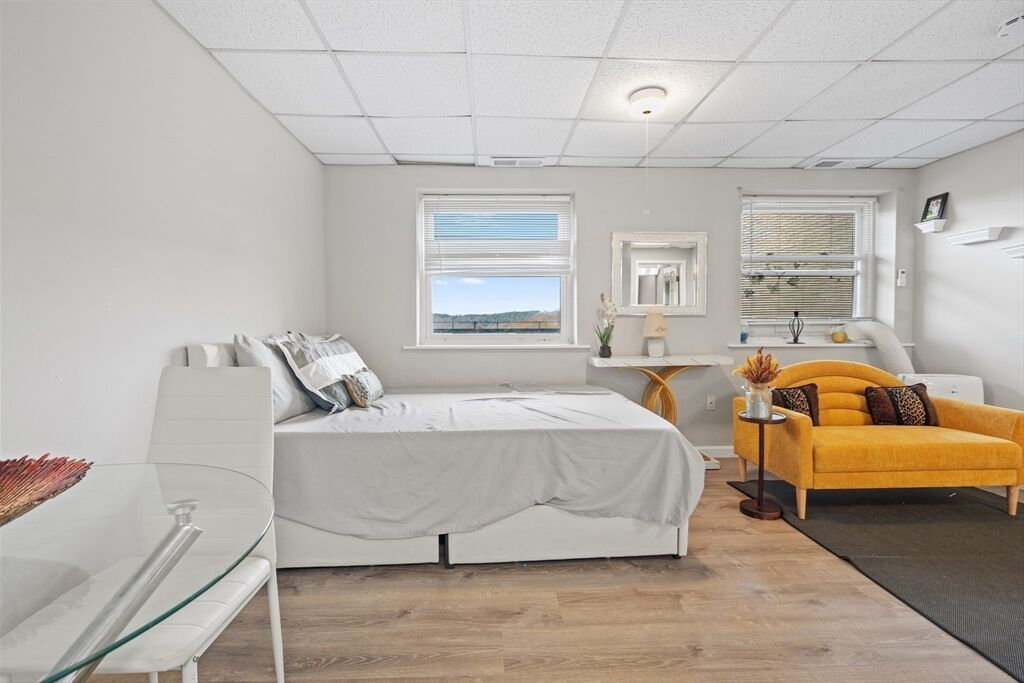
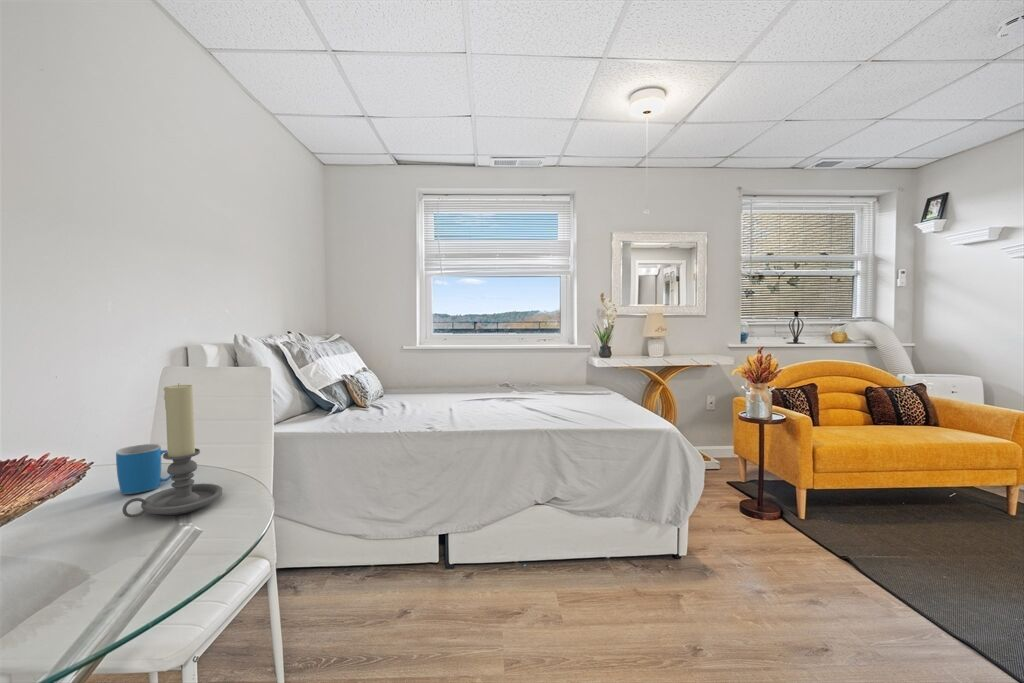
+ candle holder [121,382,223,519]
+ mug [115,443,173,495]
